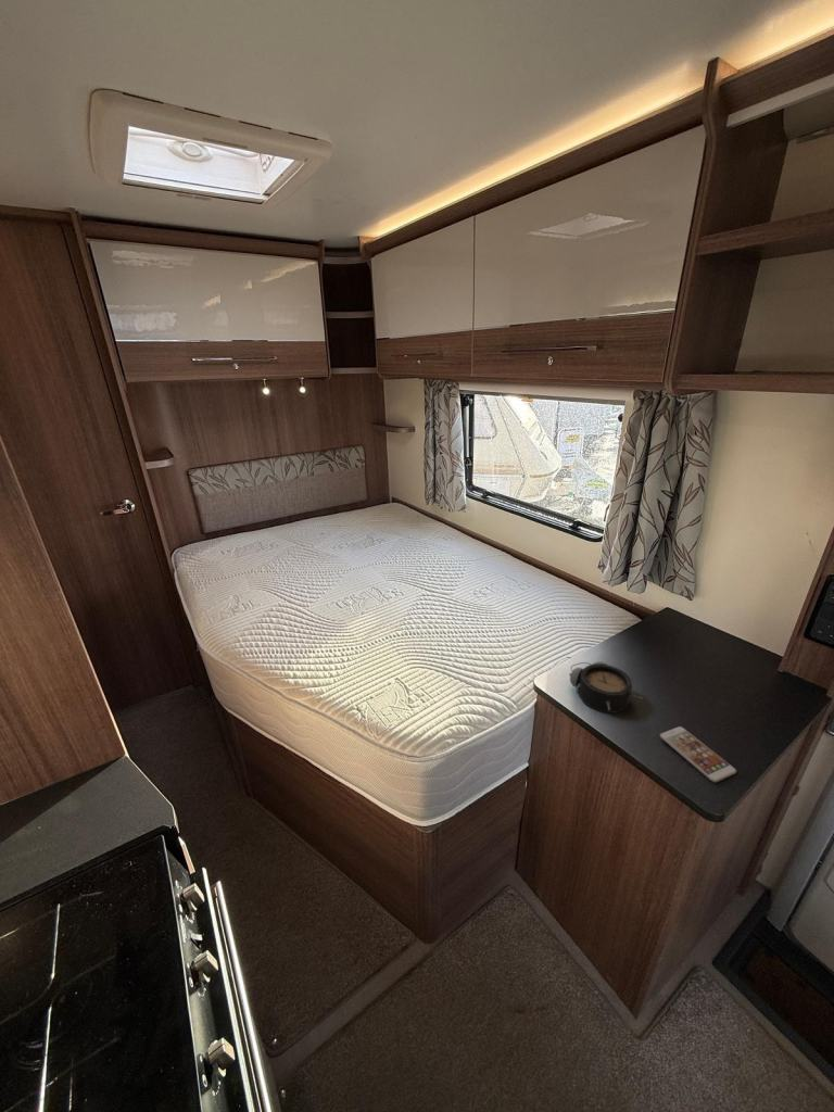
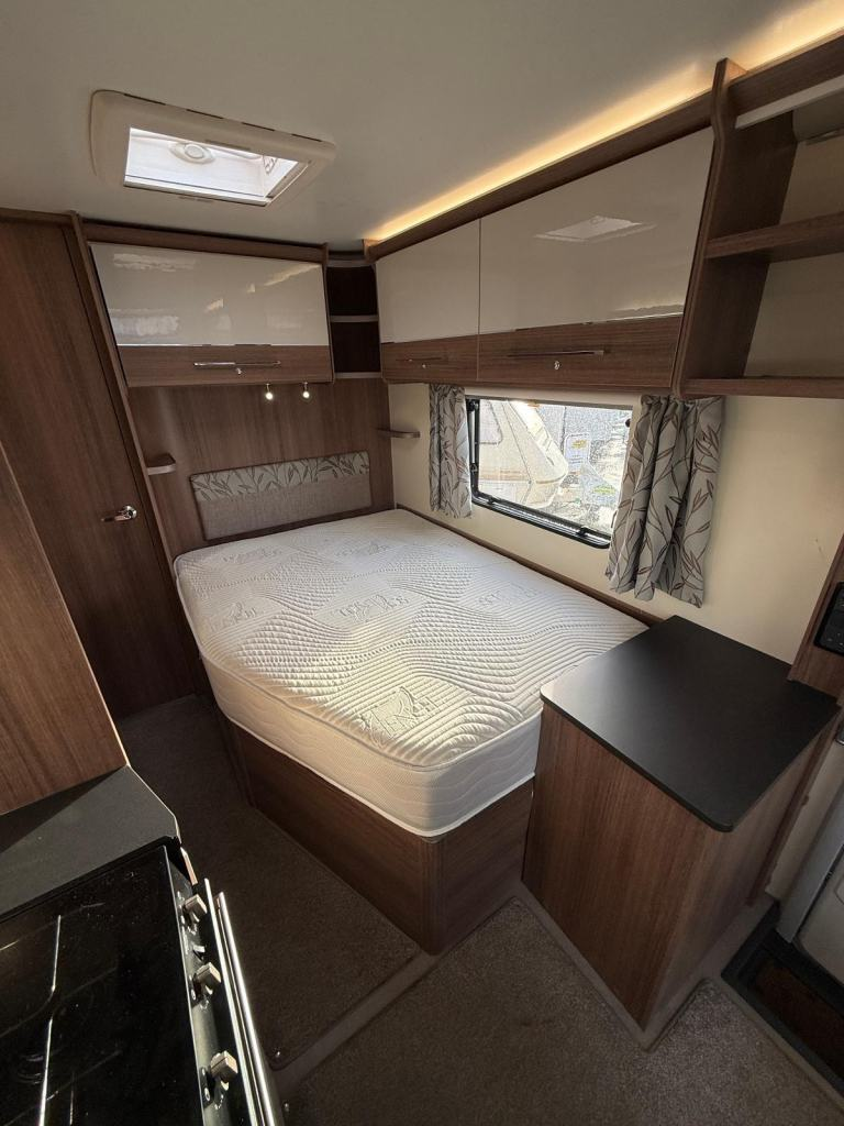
- alarm clock [568,660,644,715]
- smartphone [659,725,737,783]
